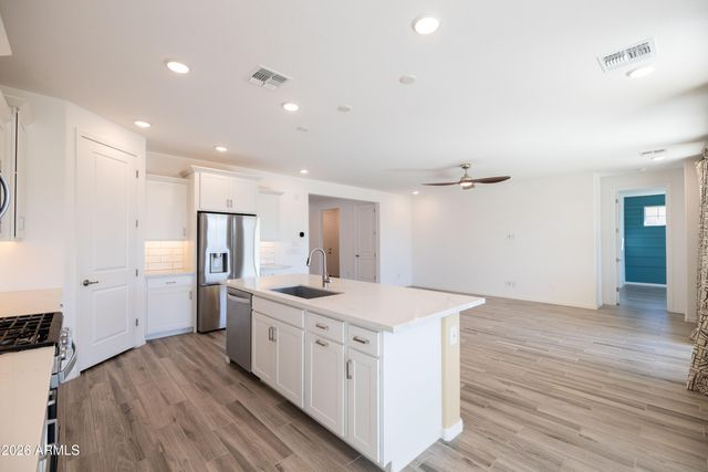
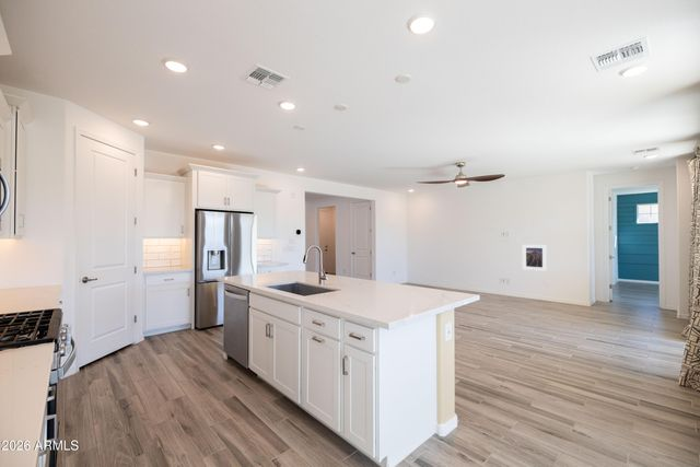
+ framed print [522,243,548,272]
